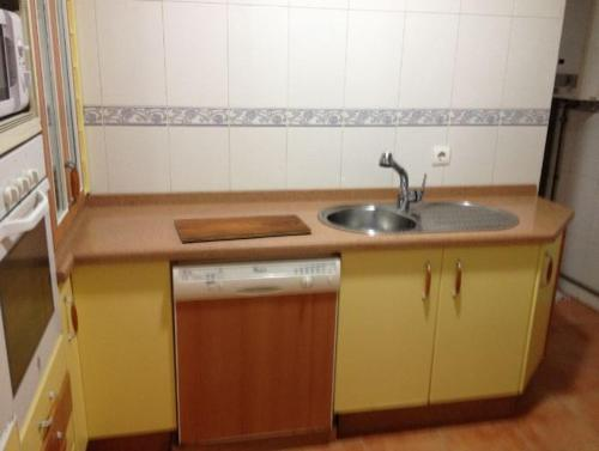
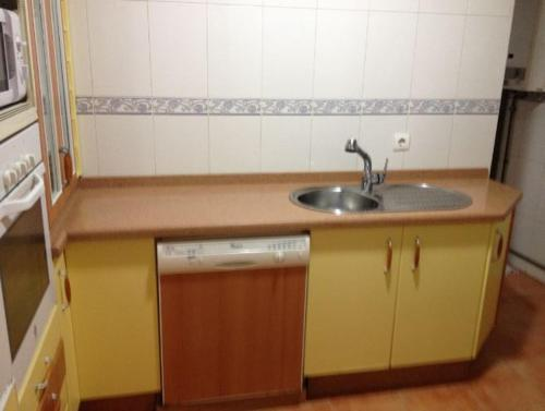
- cutting board [173,213,313,243]
